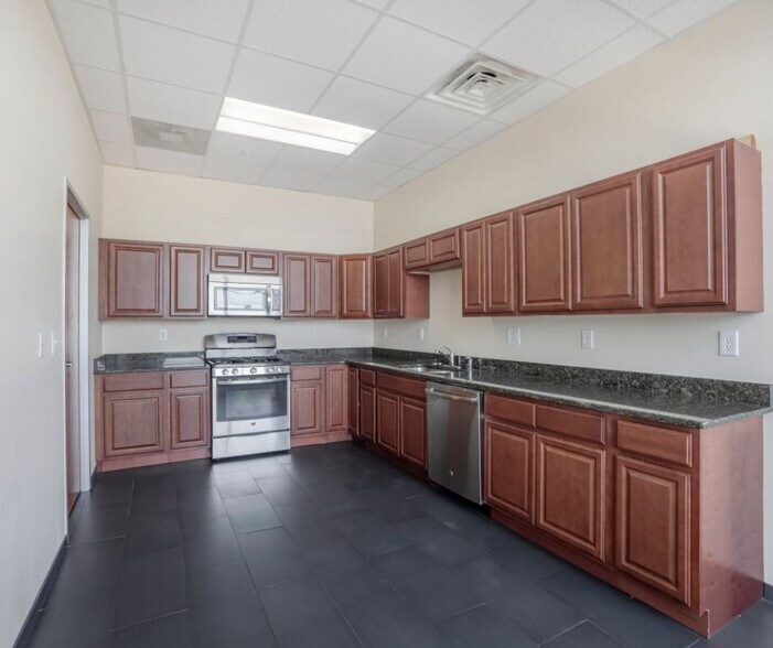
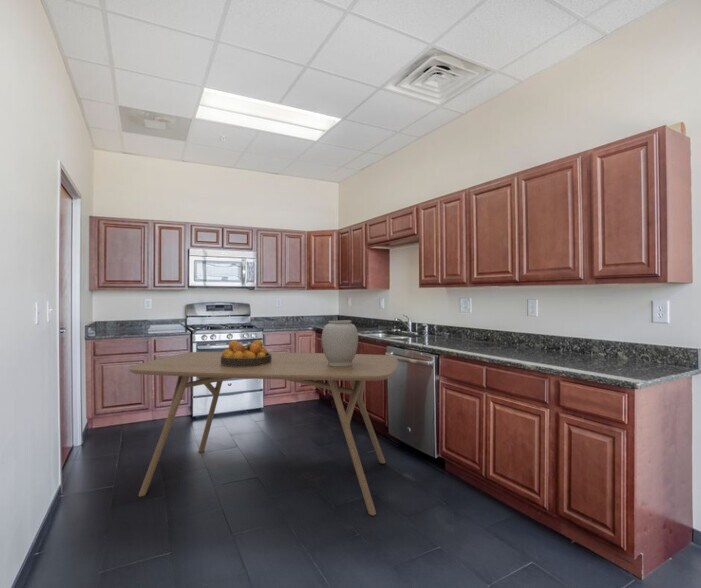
+ fruit bowl [221,339,272,367]
+ vase [321,319,359,367]
+ dining table [128,351,399,516]
